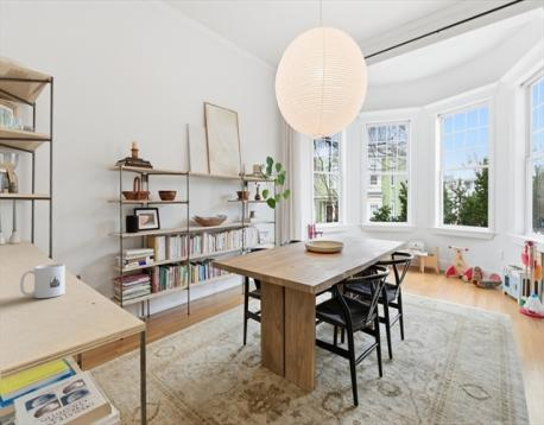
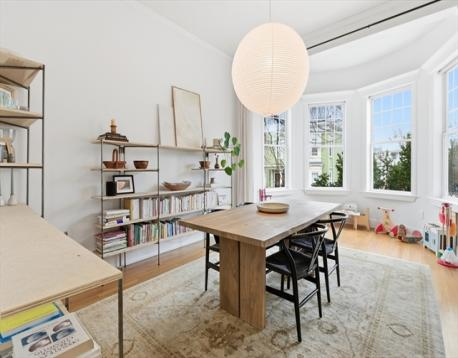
- mug [19,262,67,299]
